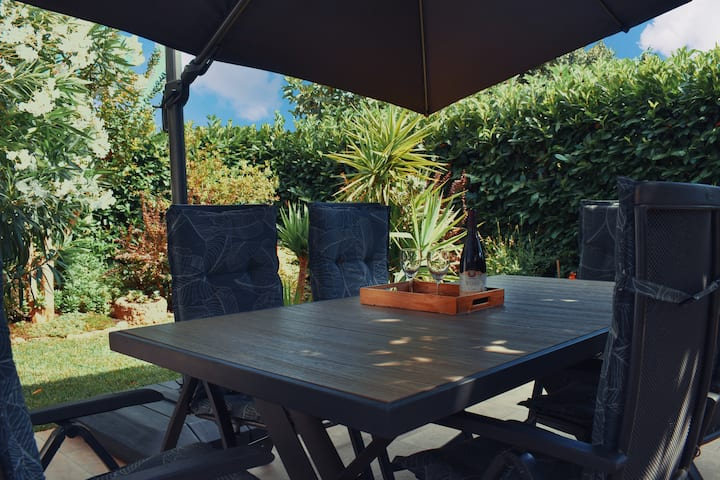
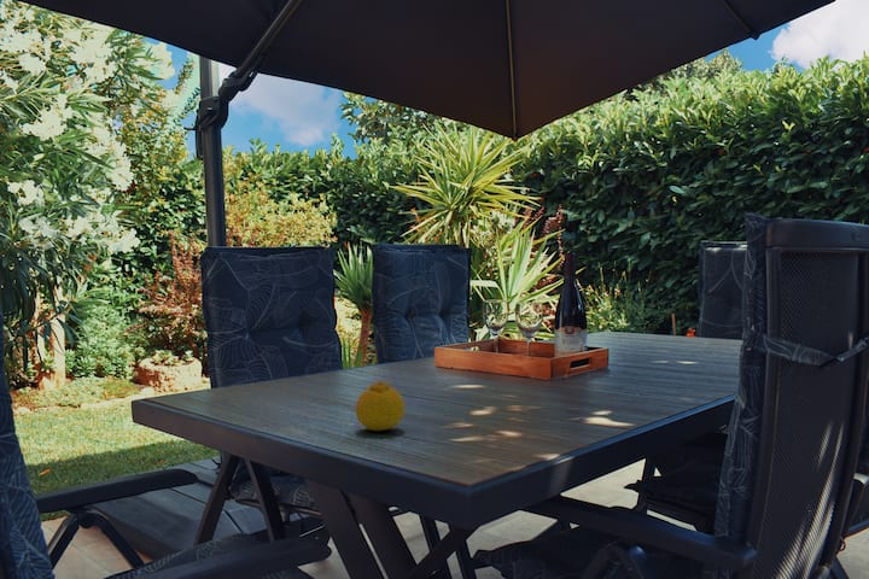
+ fruit [355,381,406,432]
